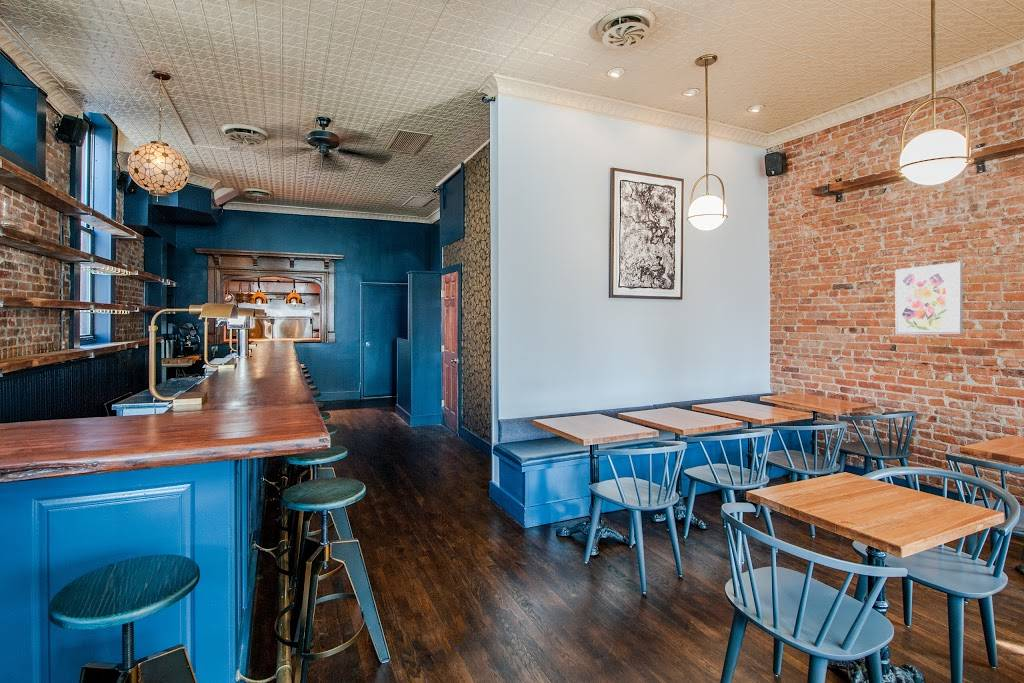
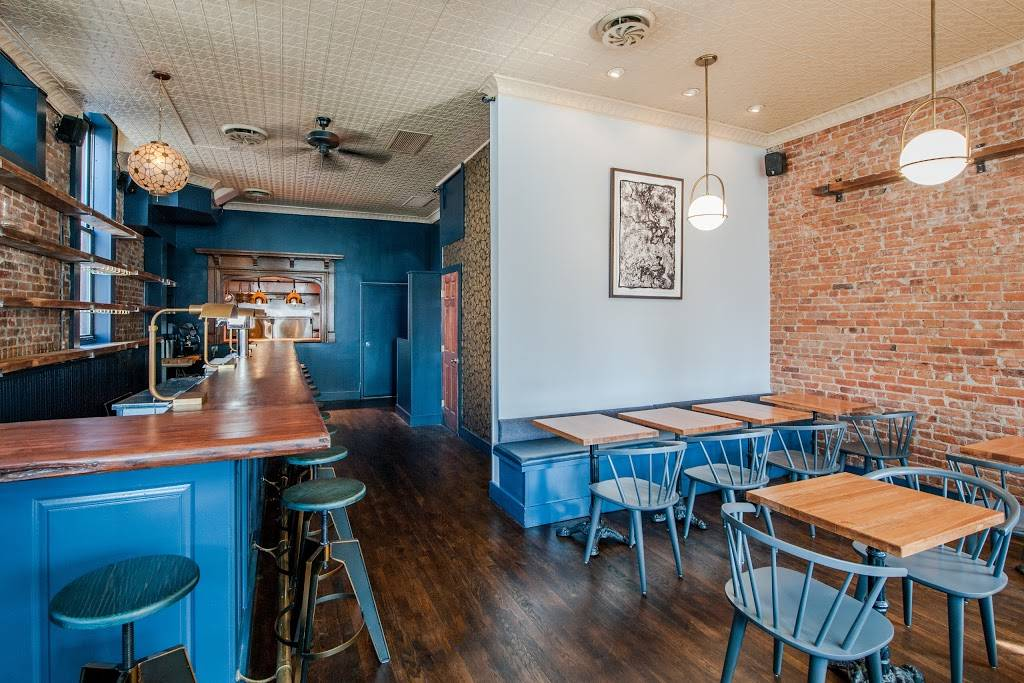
- wall art [894,261,964,336]
